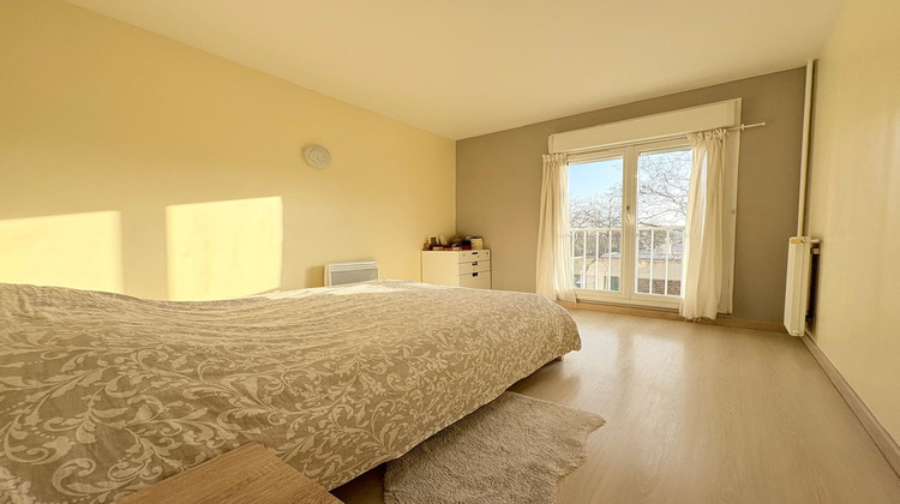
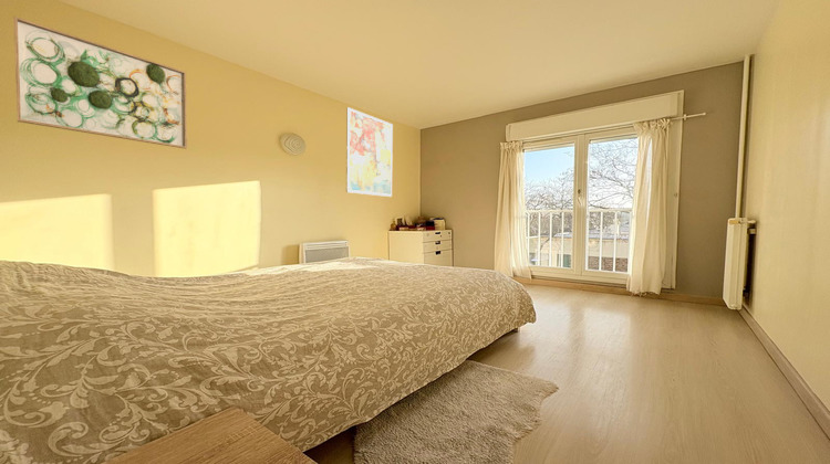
+ wall art [12,15,188,150]
+ wall art [345,106,394,198]
